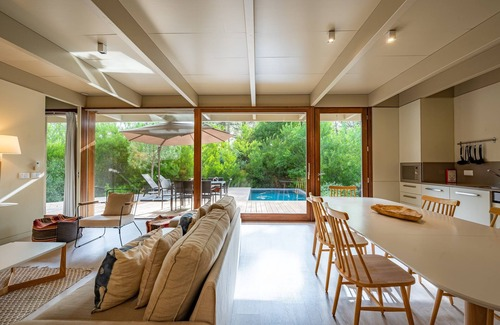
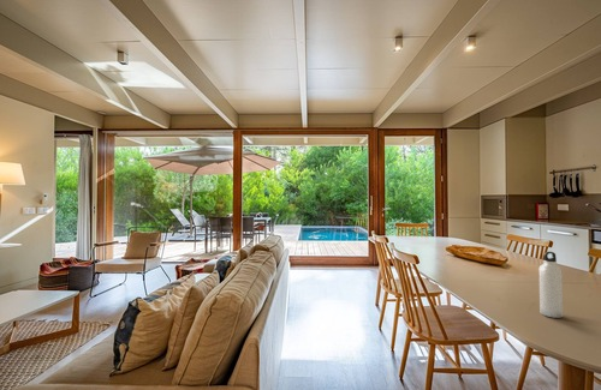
+ water bottle [538,251,564,319]
